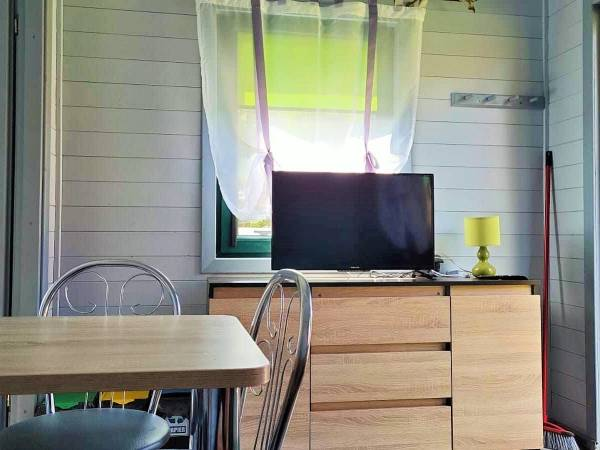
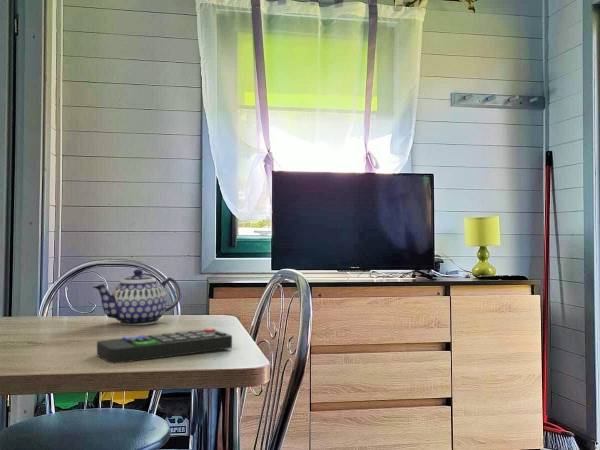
+ teapot [92,268,182,326]
+ remote control [96,327,233,364]
